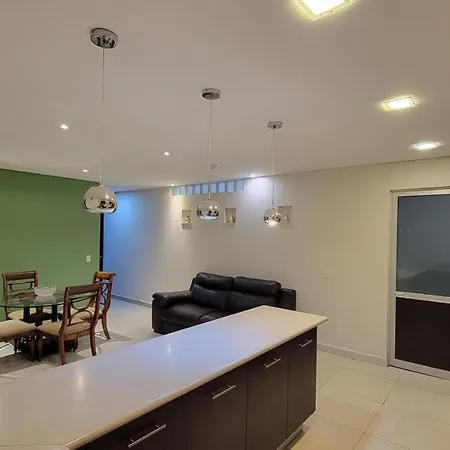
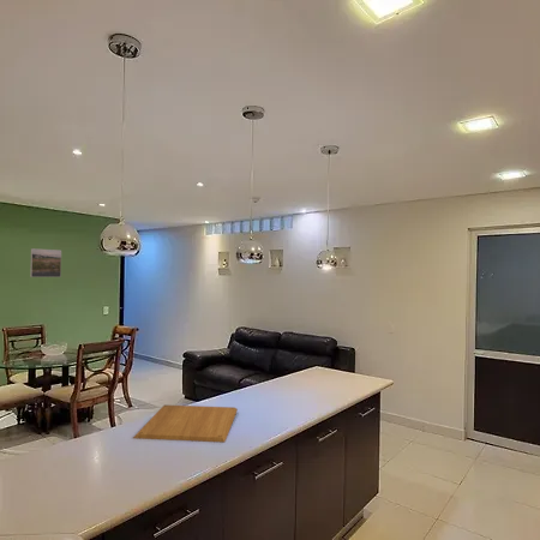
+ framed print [29,247,62,278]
+ chopping board [132,403,239,444]
